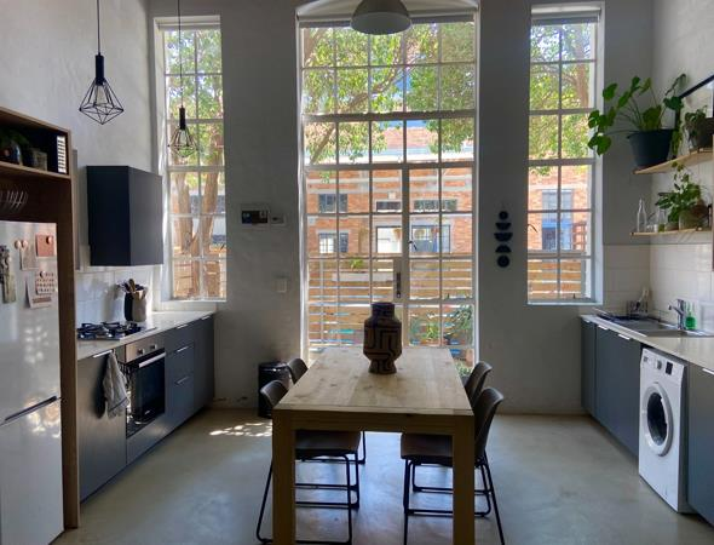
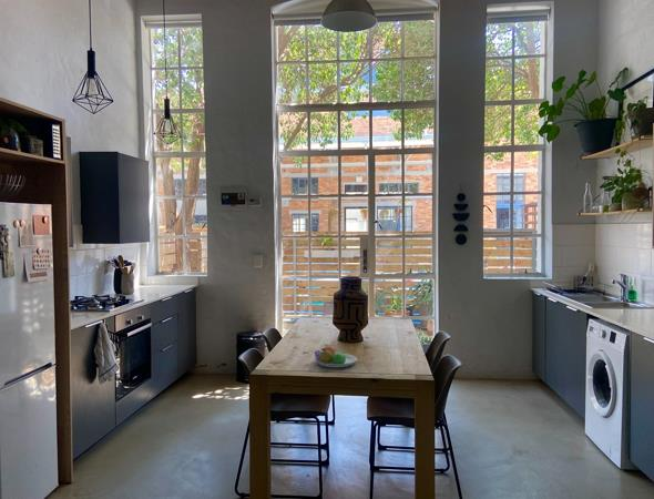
+ fruit bowl [314,344,358,368]
